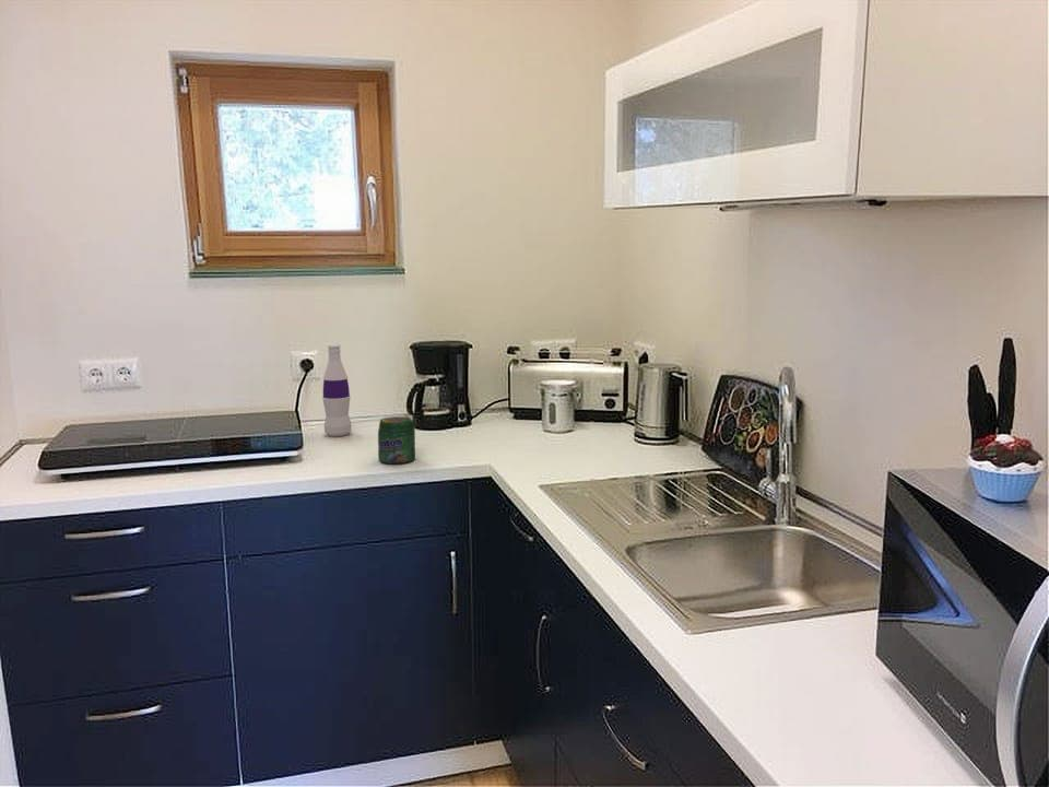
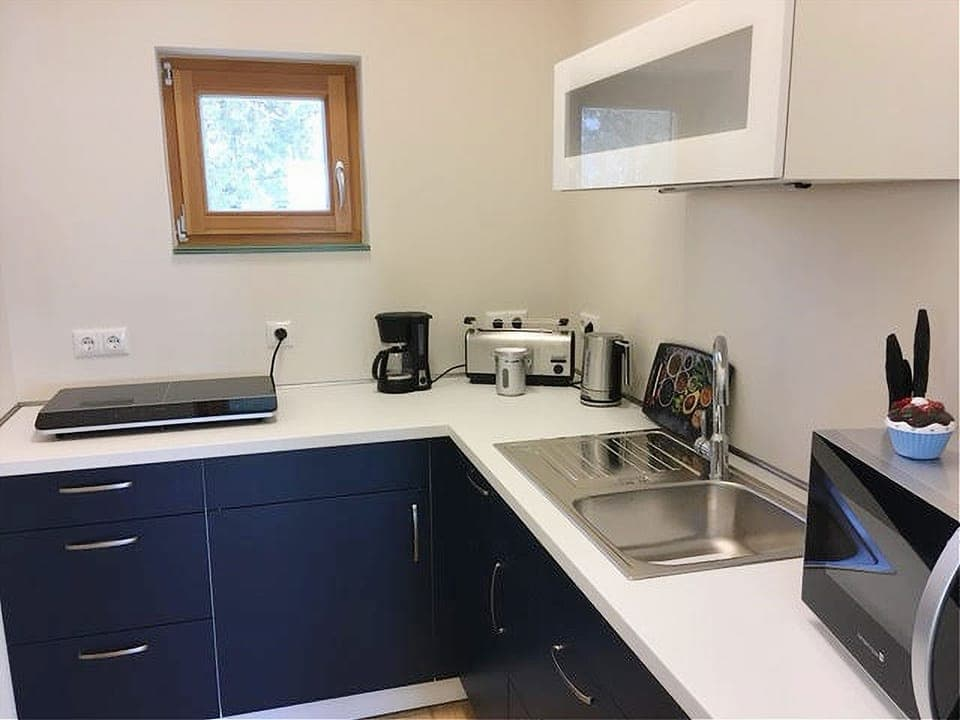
- jar [377,415,416,465]
- bottle [321,343,352,437]
